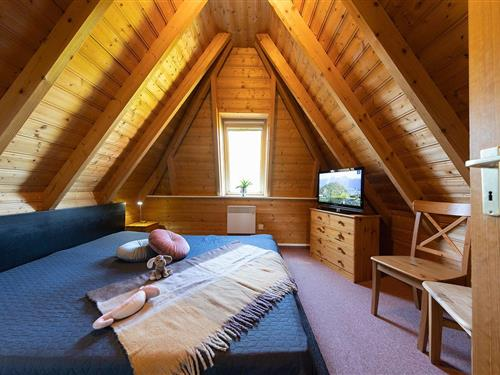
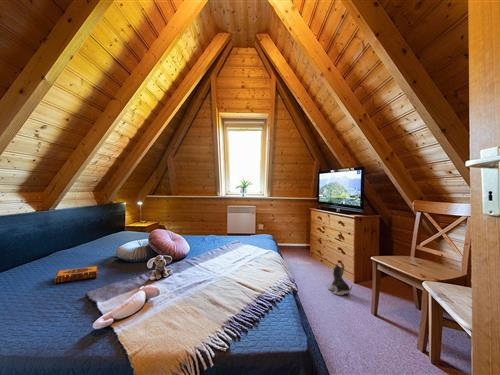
+ plush toy [327,263,353,296]
+ hardback book [54,265,98,285]
